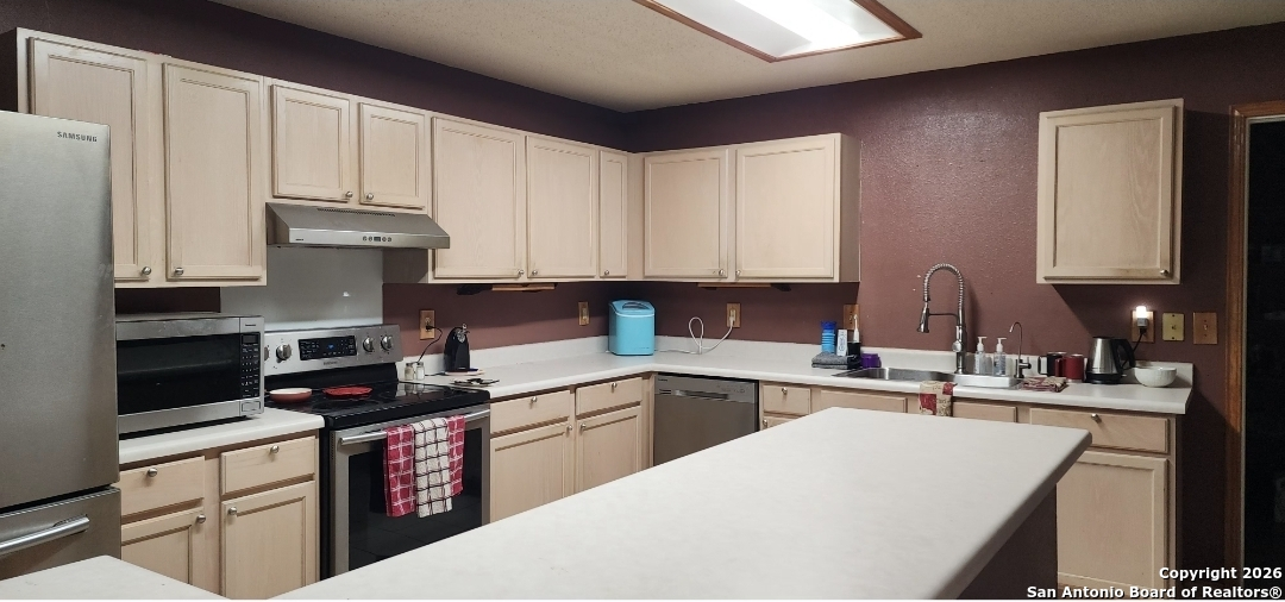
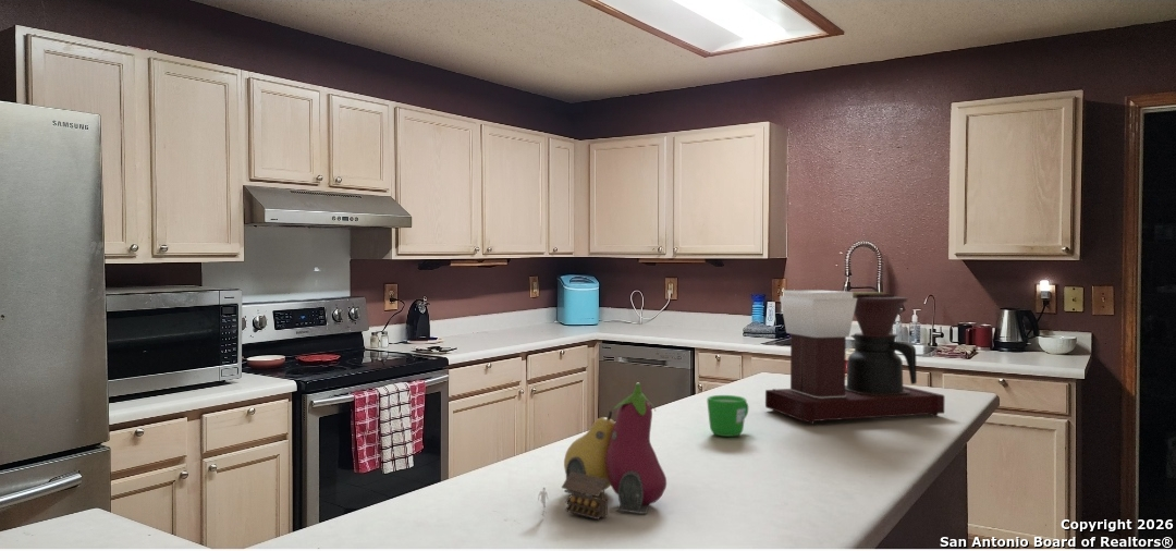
+ mug [706,394,749,438]
+ coffee maker [764,289,945,425]
+ fruit [537,382,667,521]
